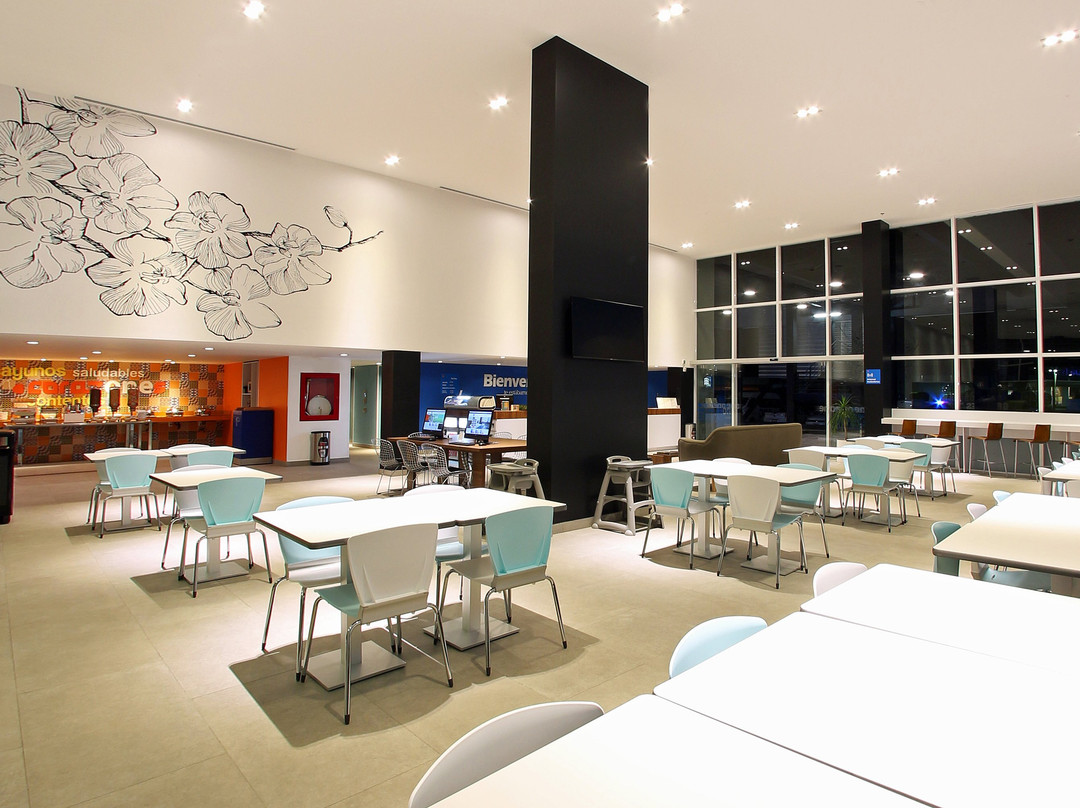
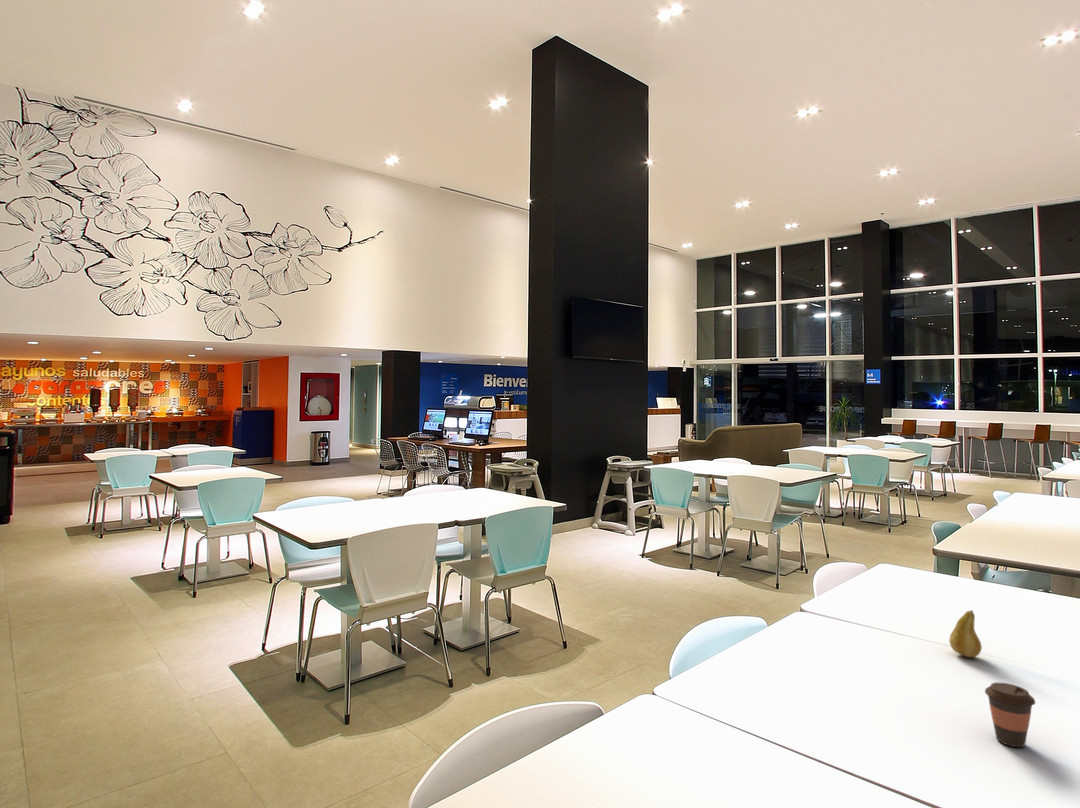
+ coffee cup [984,682,1036,748]
+ fruit [948,609,983,658]
